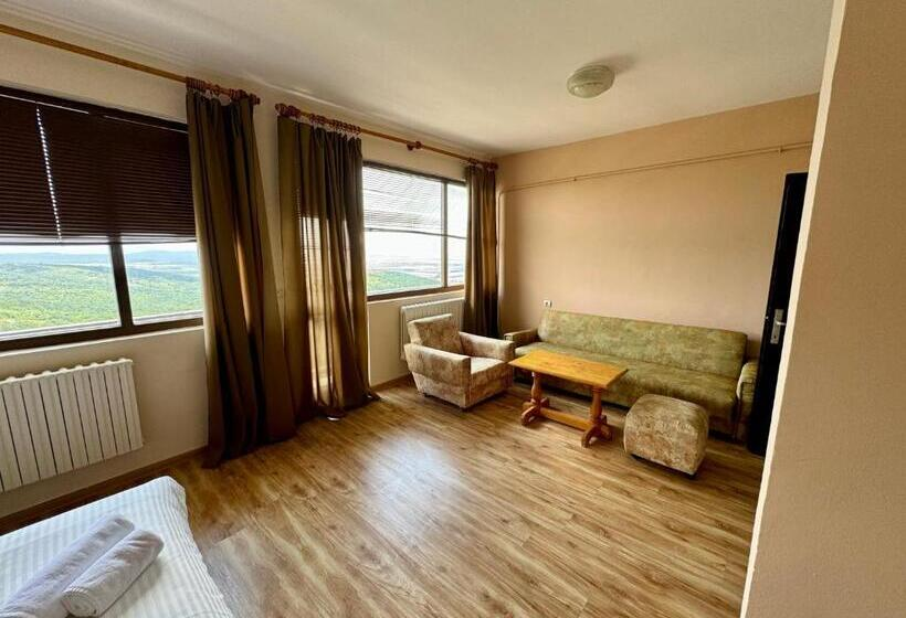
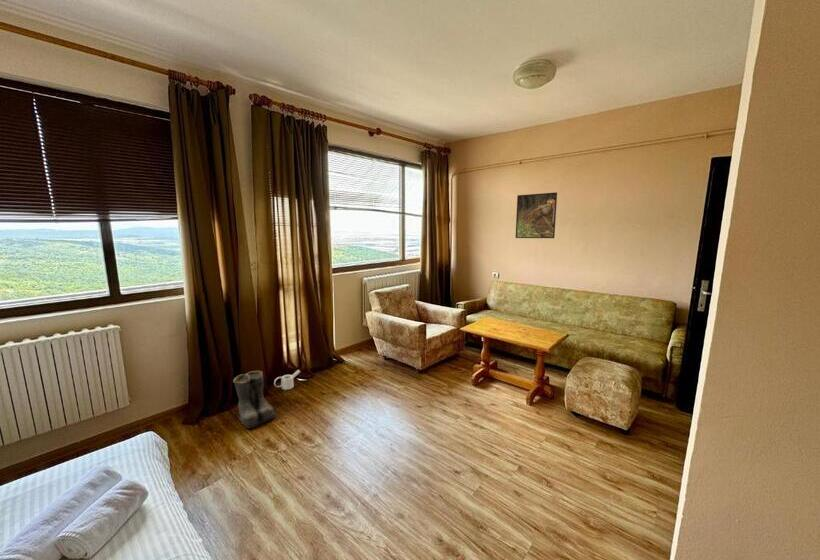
+ boots [232,370,277,429]
+ watering can [273,369,301,391]
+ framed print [515,191,558,239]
